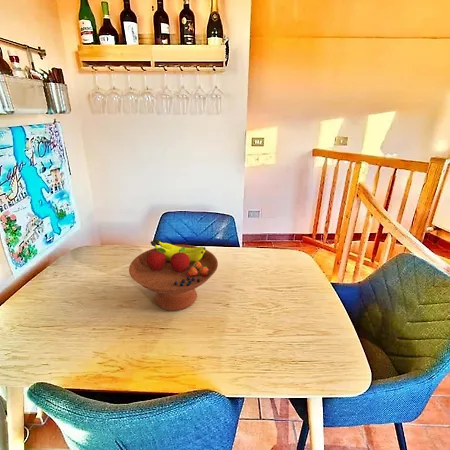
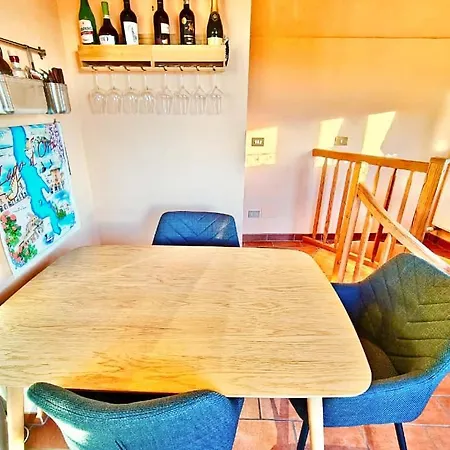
- fruit bowl [128,237,219,312]
